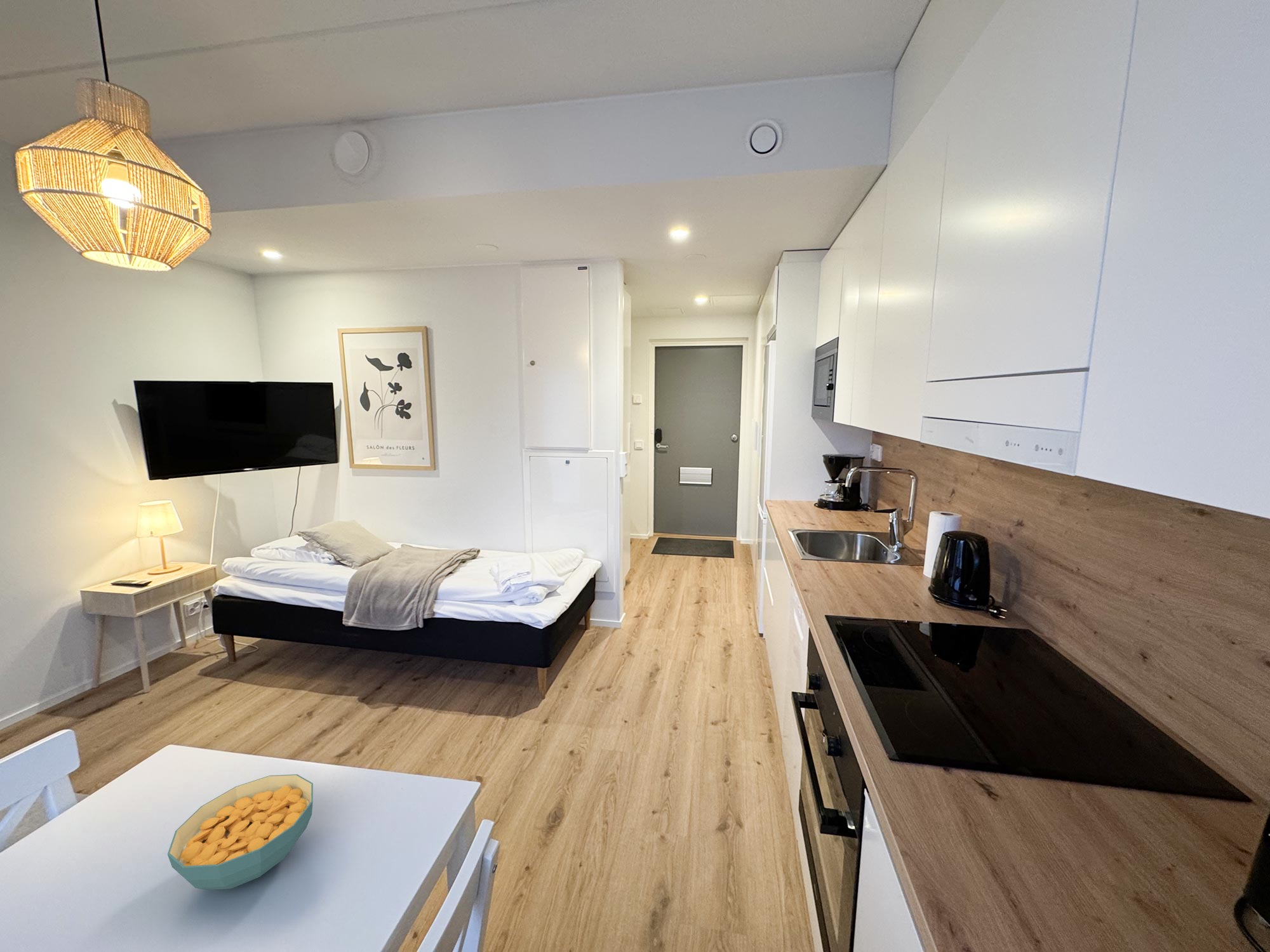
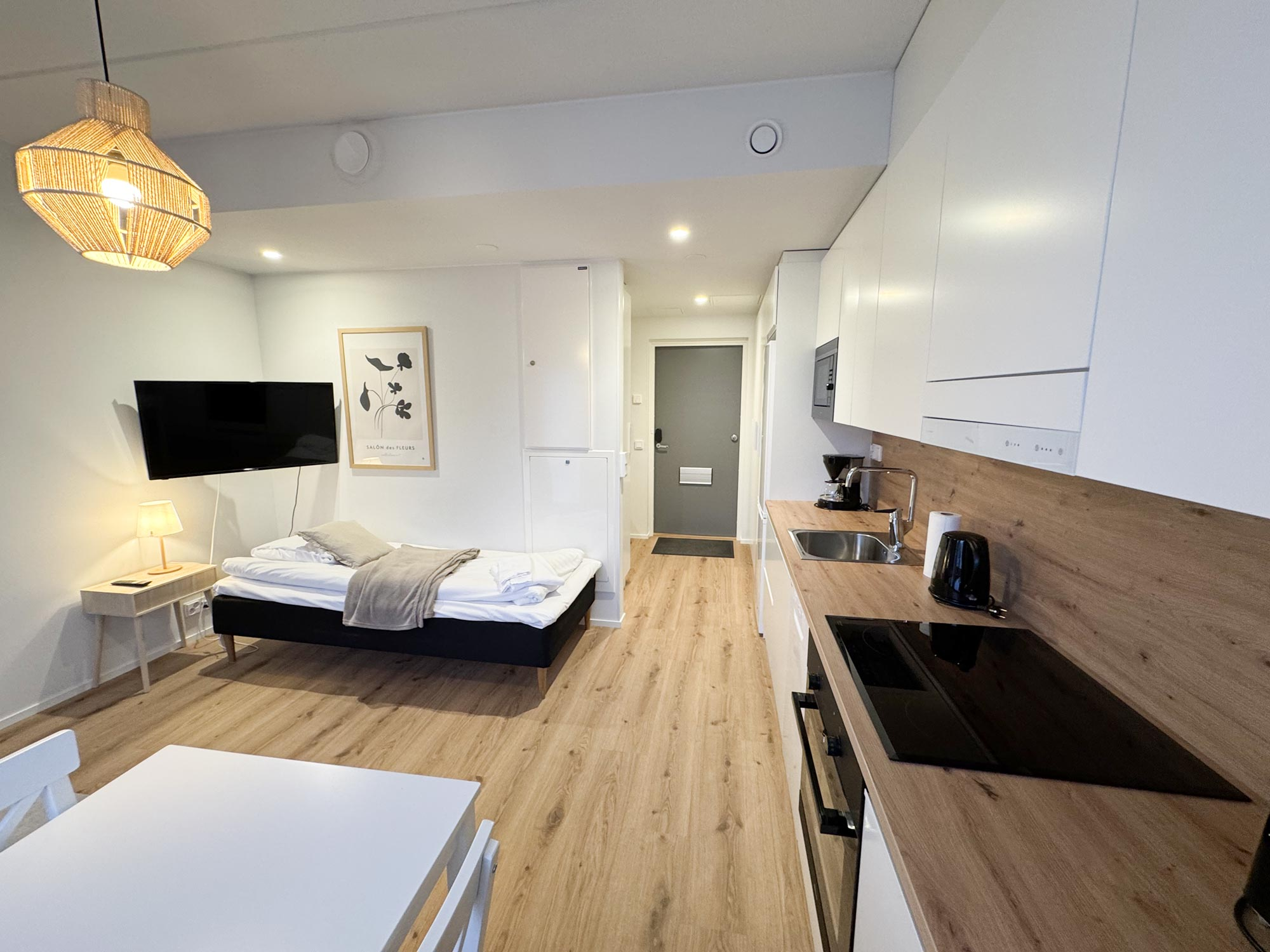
- cereal bowl [167,774,314,890]
